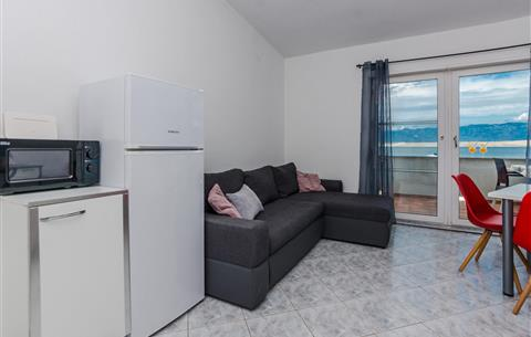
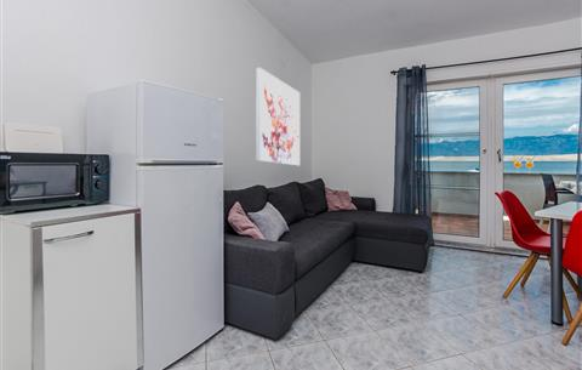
+ wall art [255,67,301,166]
